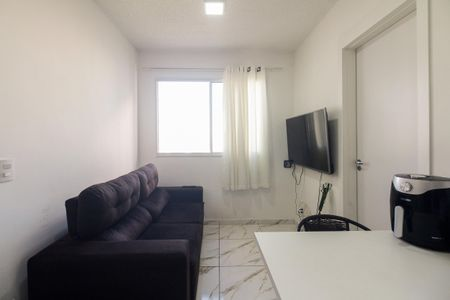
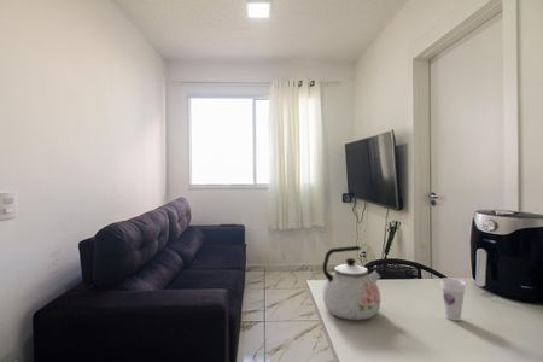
+ cup [439,276,467,322]
+ kettle [321,245,381,321]
